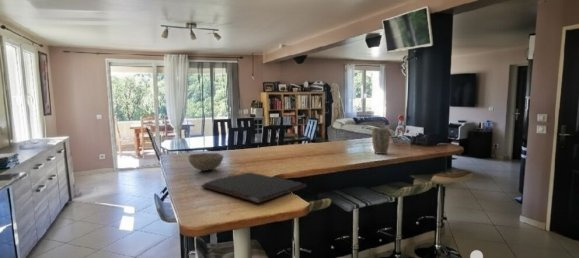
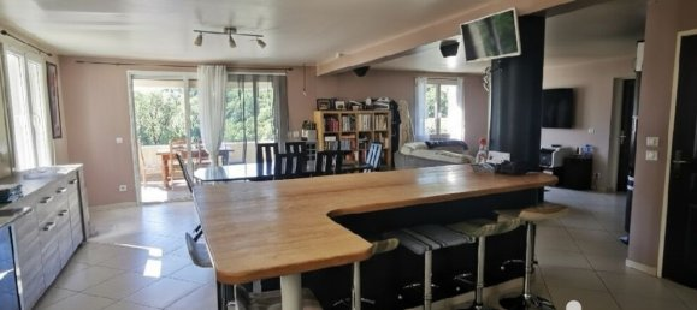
- cutting board [200,171,307,204]
- plant pot [371,127,391,155]
- bowl [187,152,224,172]
